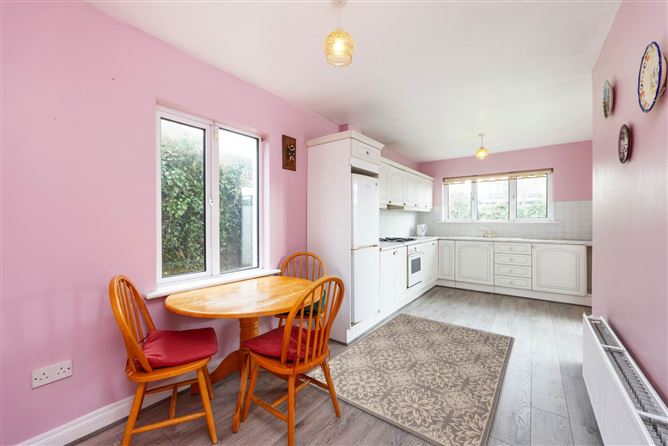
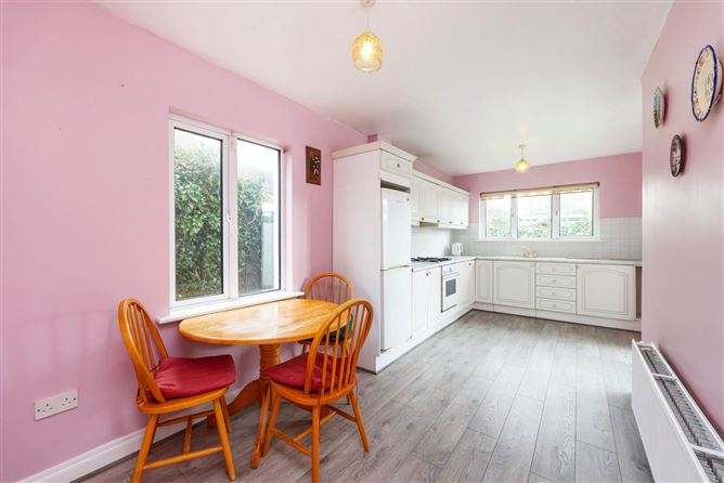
- rug [299,312,515,446]
